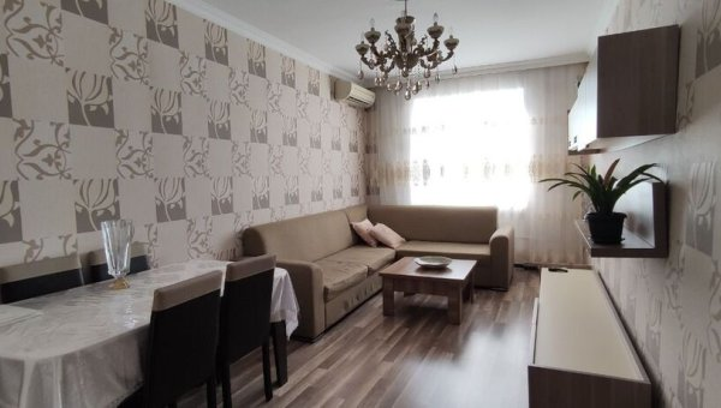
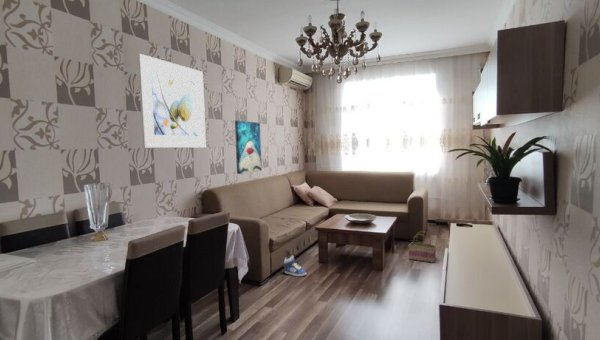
+ sneaker [282,255,307,277]
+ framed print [137,53,207,149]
+ wall art [234,119,263,175]
+ basket [408,230,437,264]
